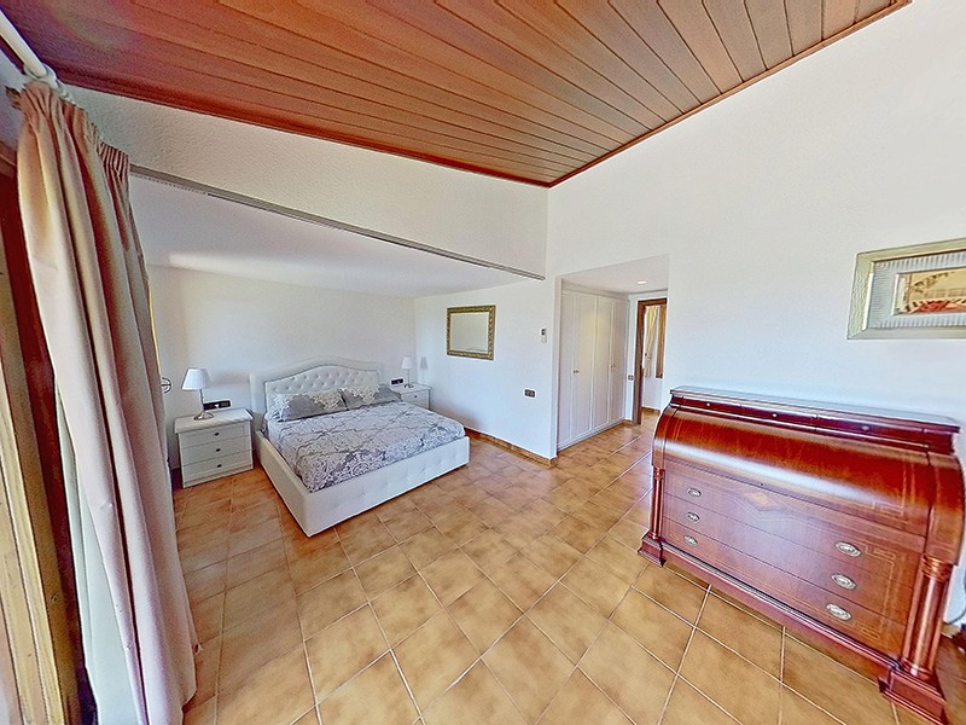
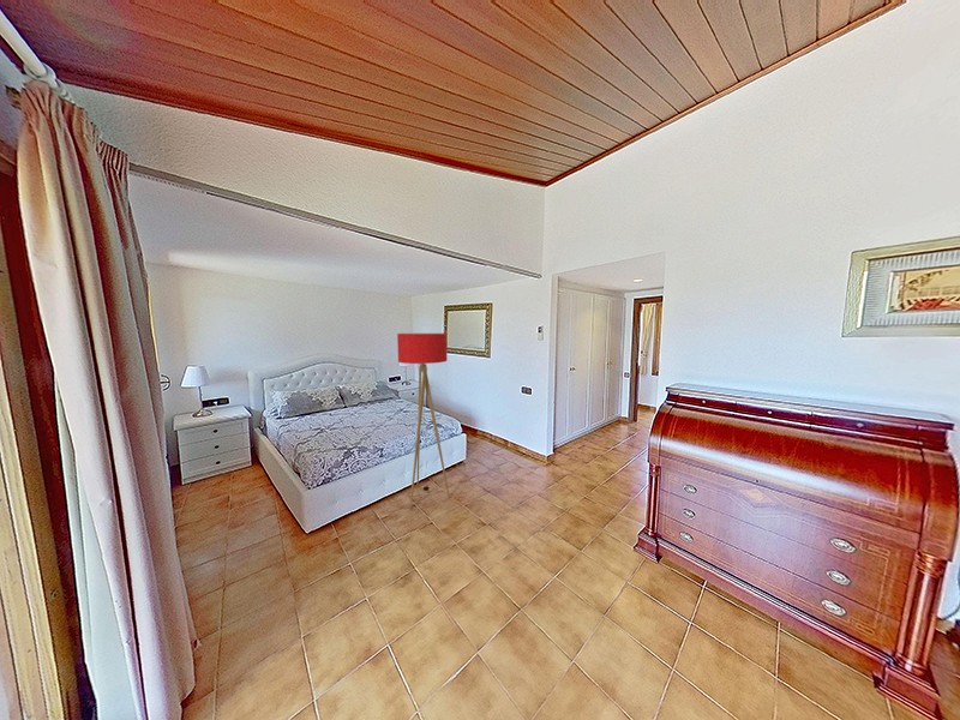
+ floor lamp [396,332,450,510]
